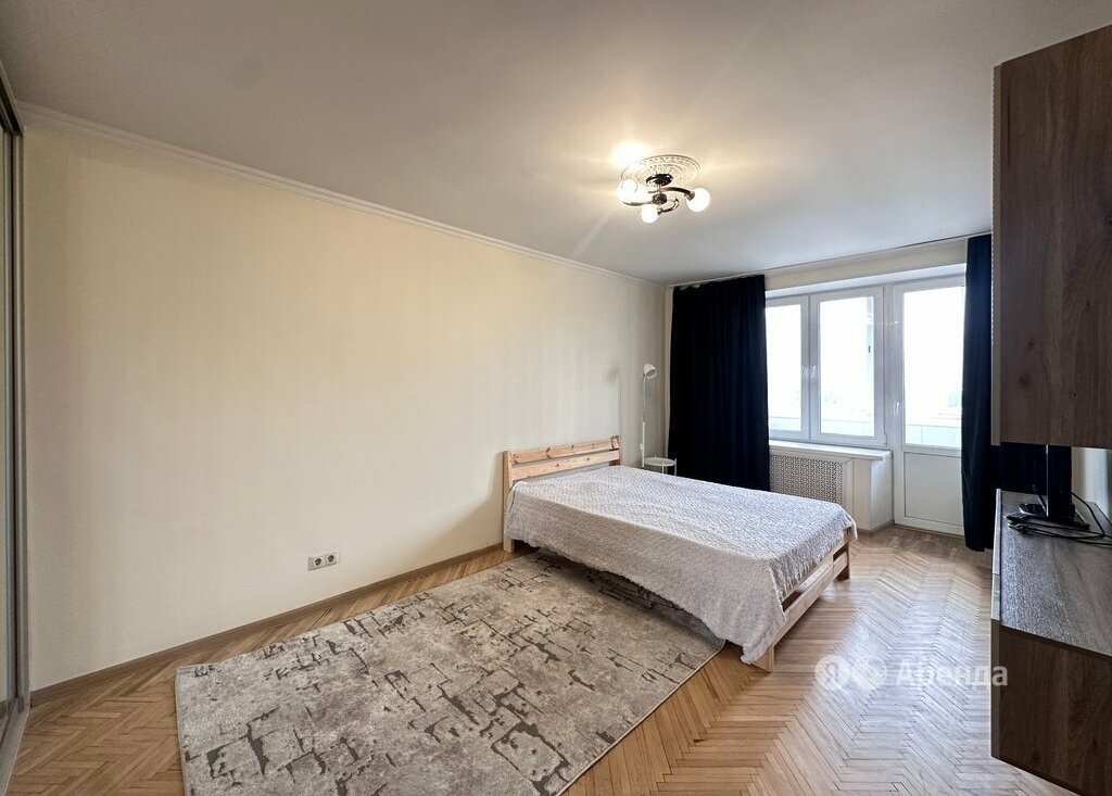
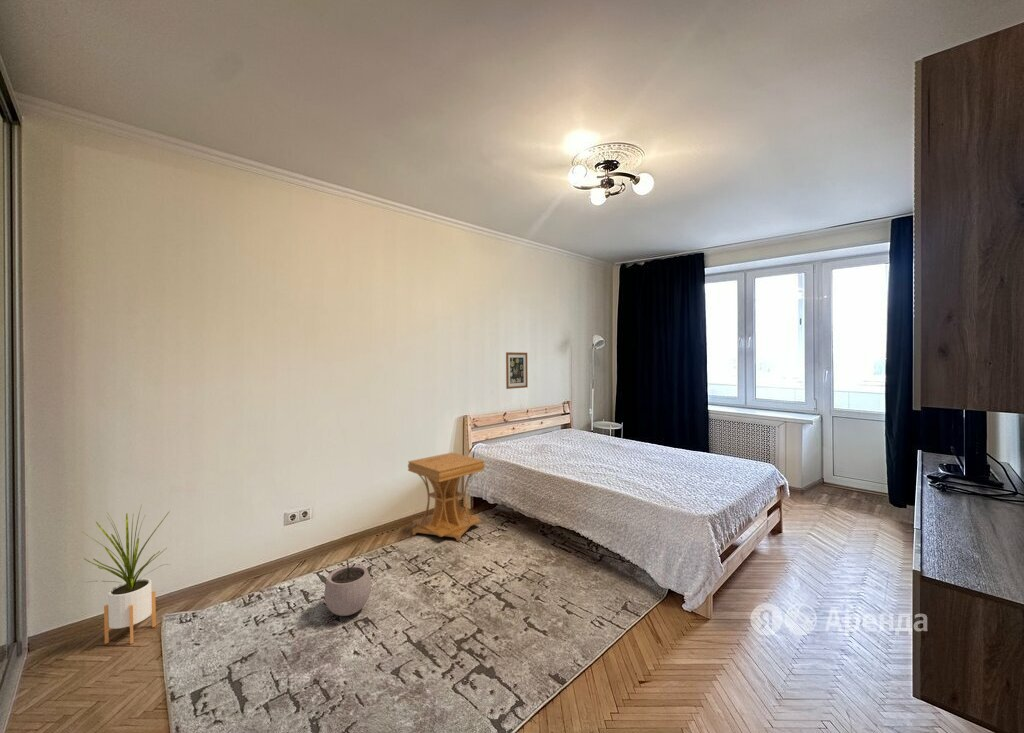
+ side table [407,452,486,542]
+ wall art [505,351,529,390]
+ plant pot [324,559,372,617]
+ house plant [82,504,172,645]
